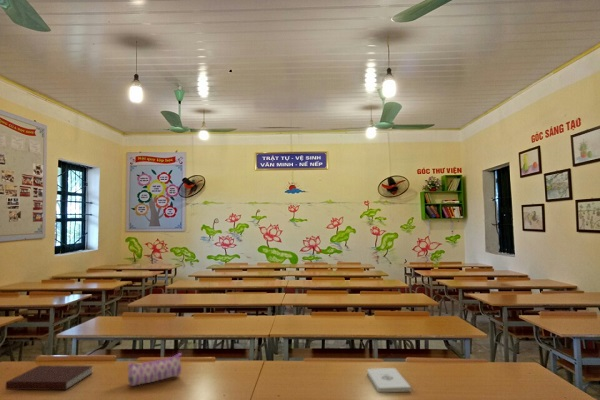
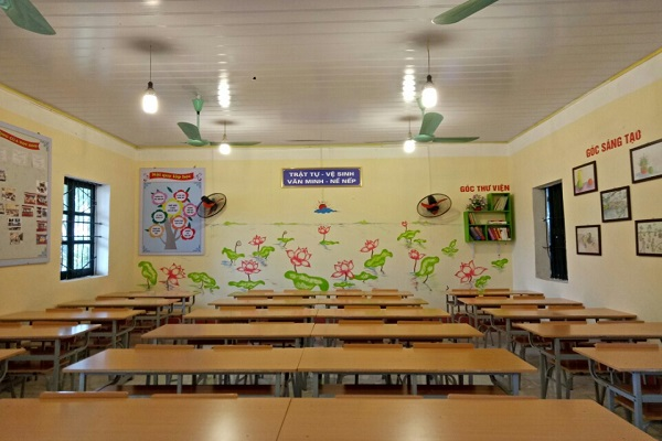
- notebook [5,364,94,391]
- pencil case [127,352,183,387]
- notepad [366,367,412,393]
